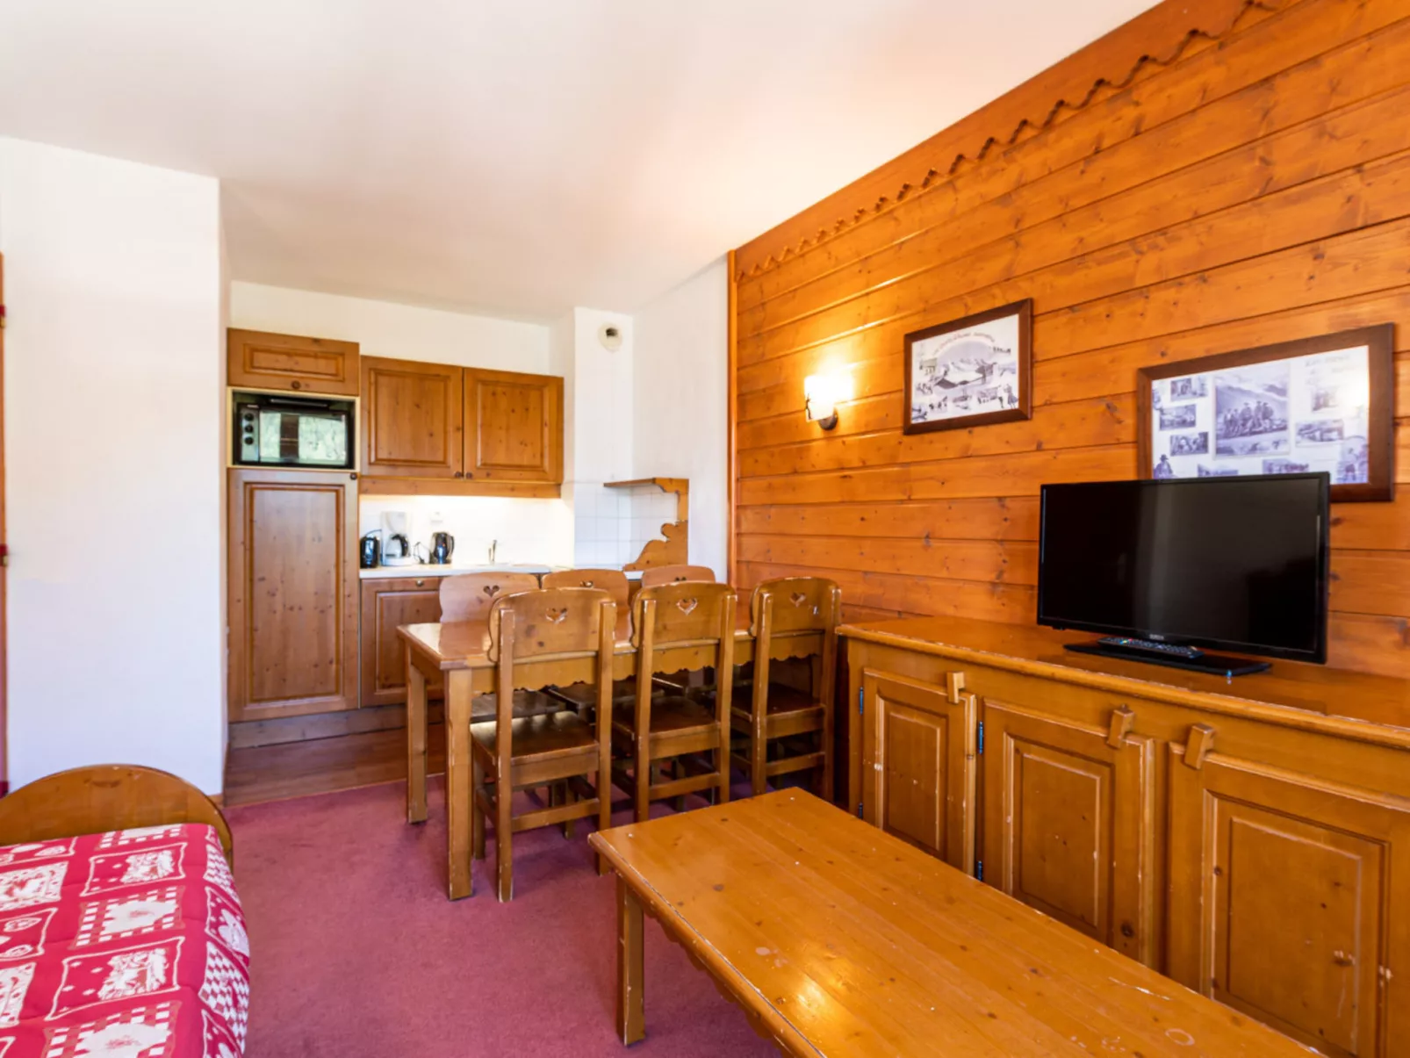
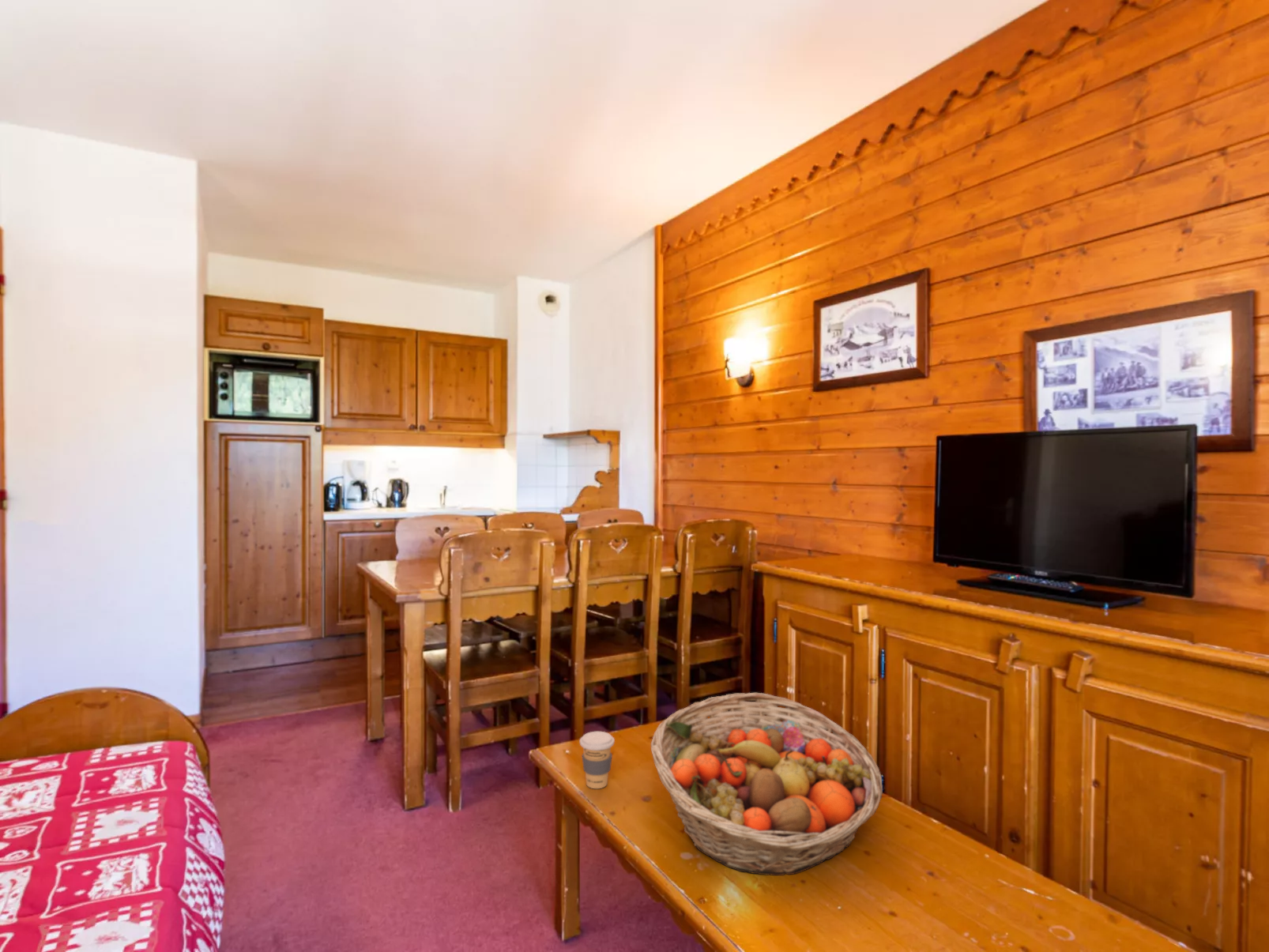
+ coffee cup [579,731,616,789]
+ fruit basket [650,692,883,876]
